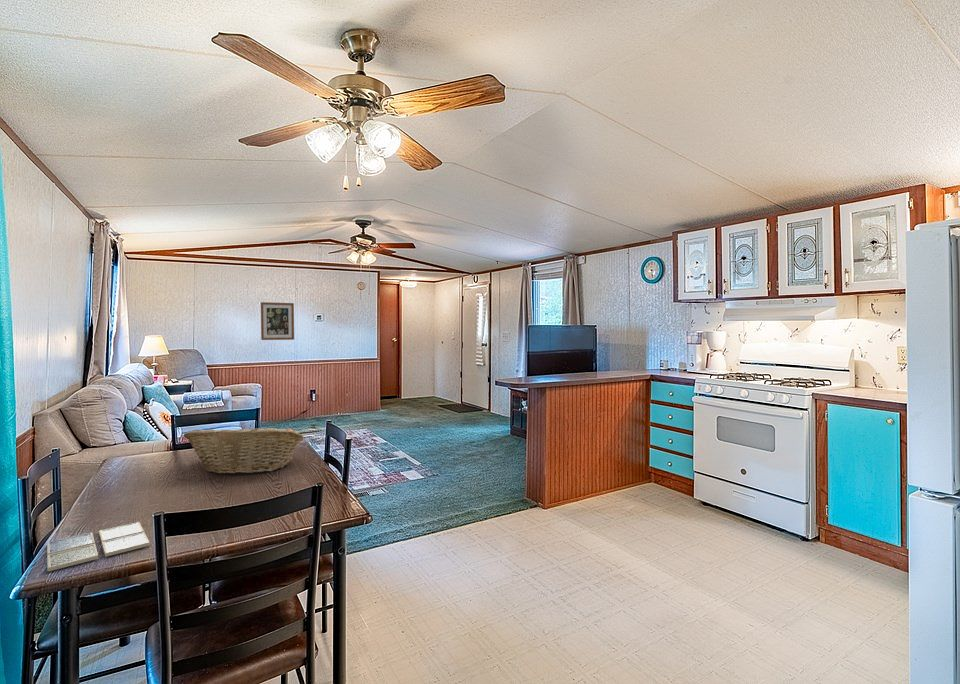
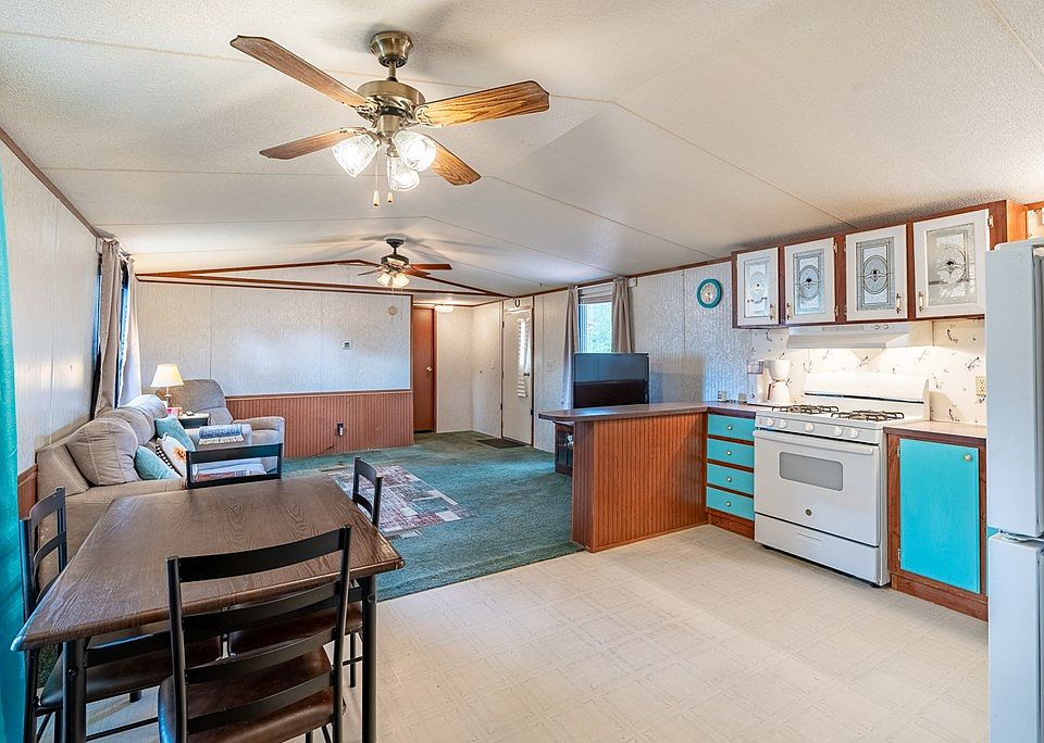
- wall art [260,301,295,341]
- drink coaster [46,521,151,573]
- fruit basket [183,424,305,476]
